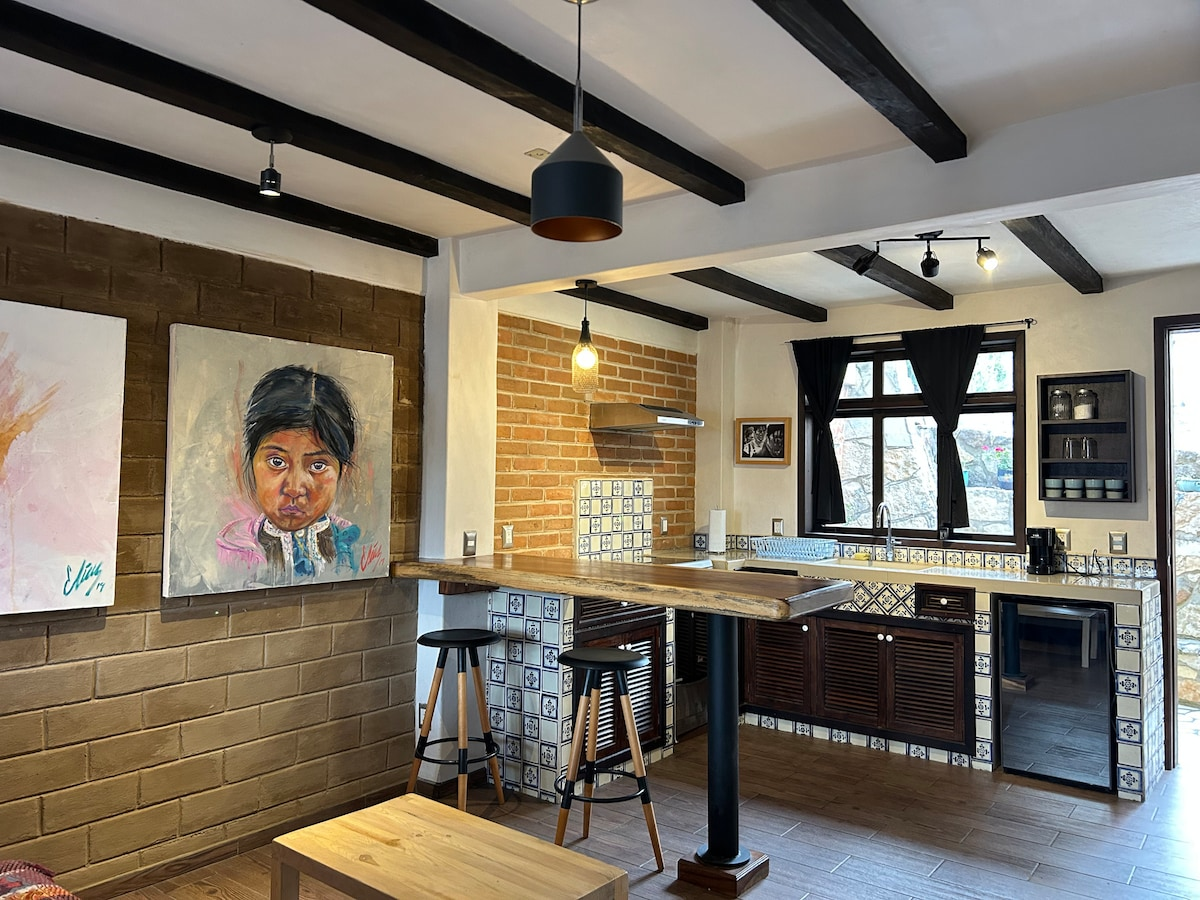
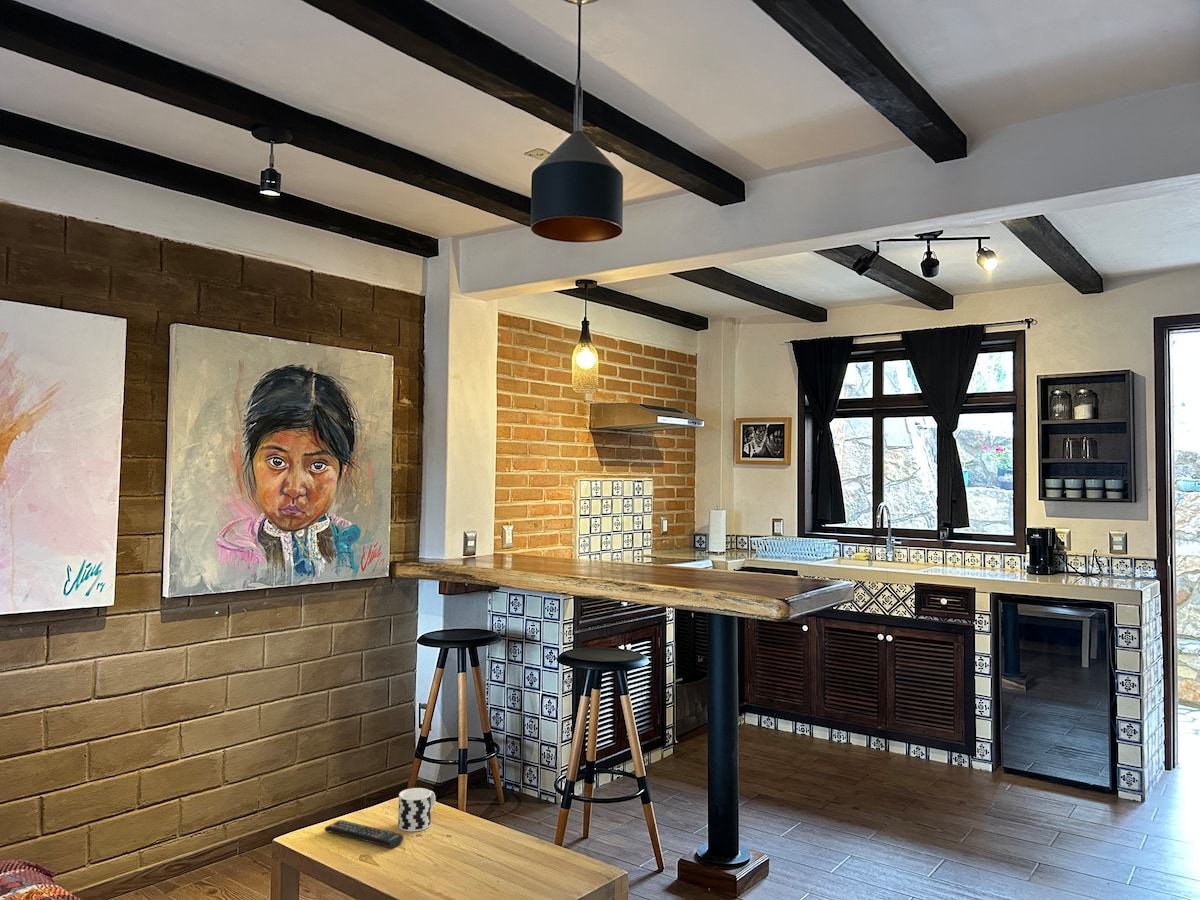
+ cup [397,787,436,833]
+ remote control [324,819,405,849]
